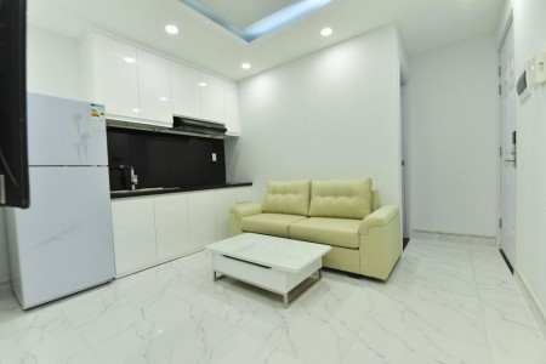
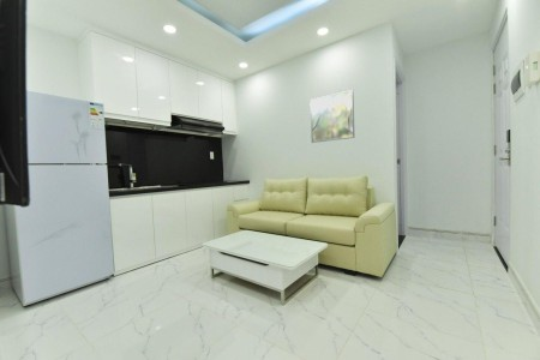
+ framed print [308,89,355,144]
